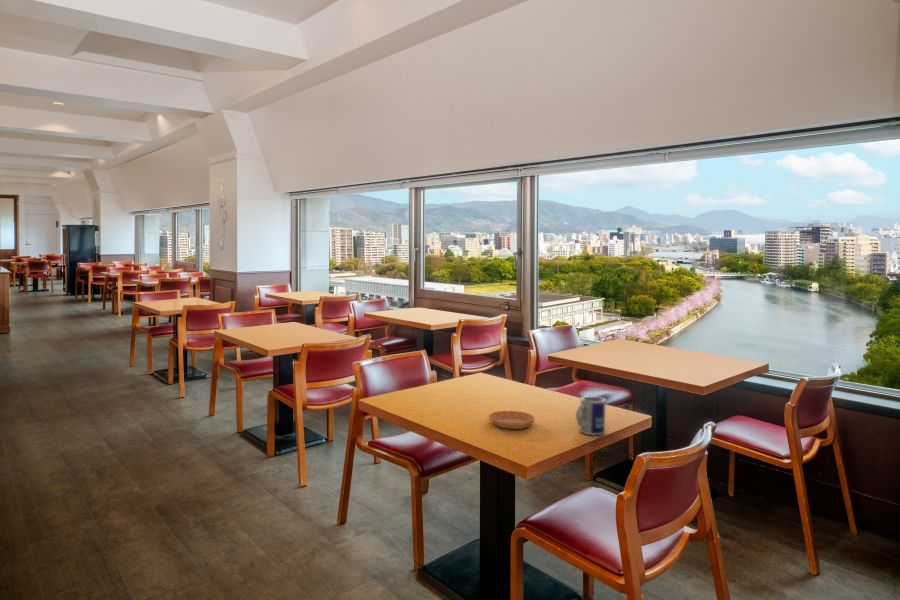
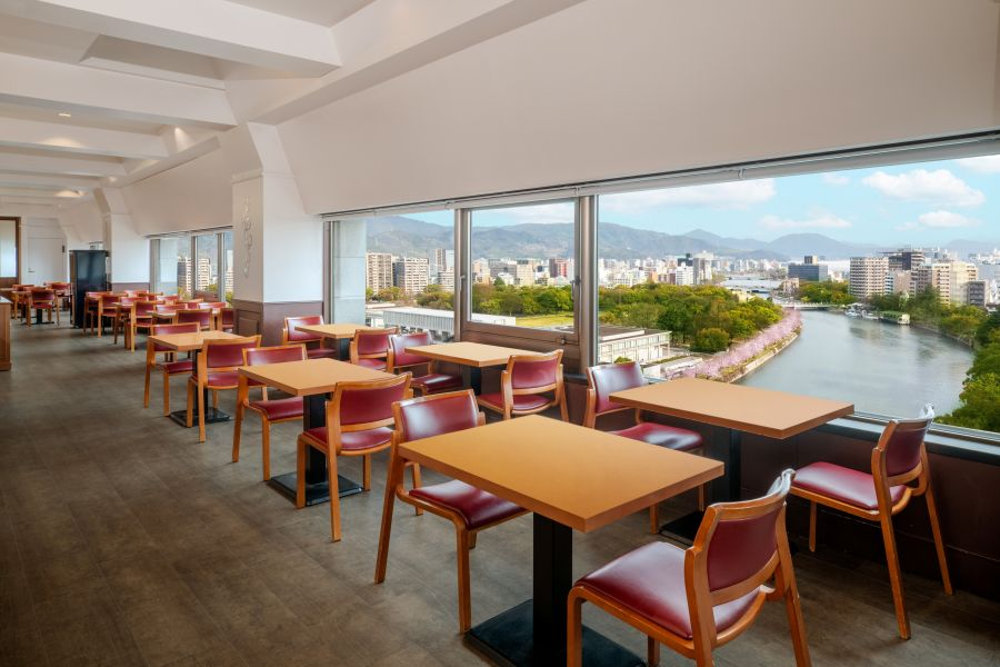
- mug [575,395,606,436]
- saucer [488,410,536,430]
